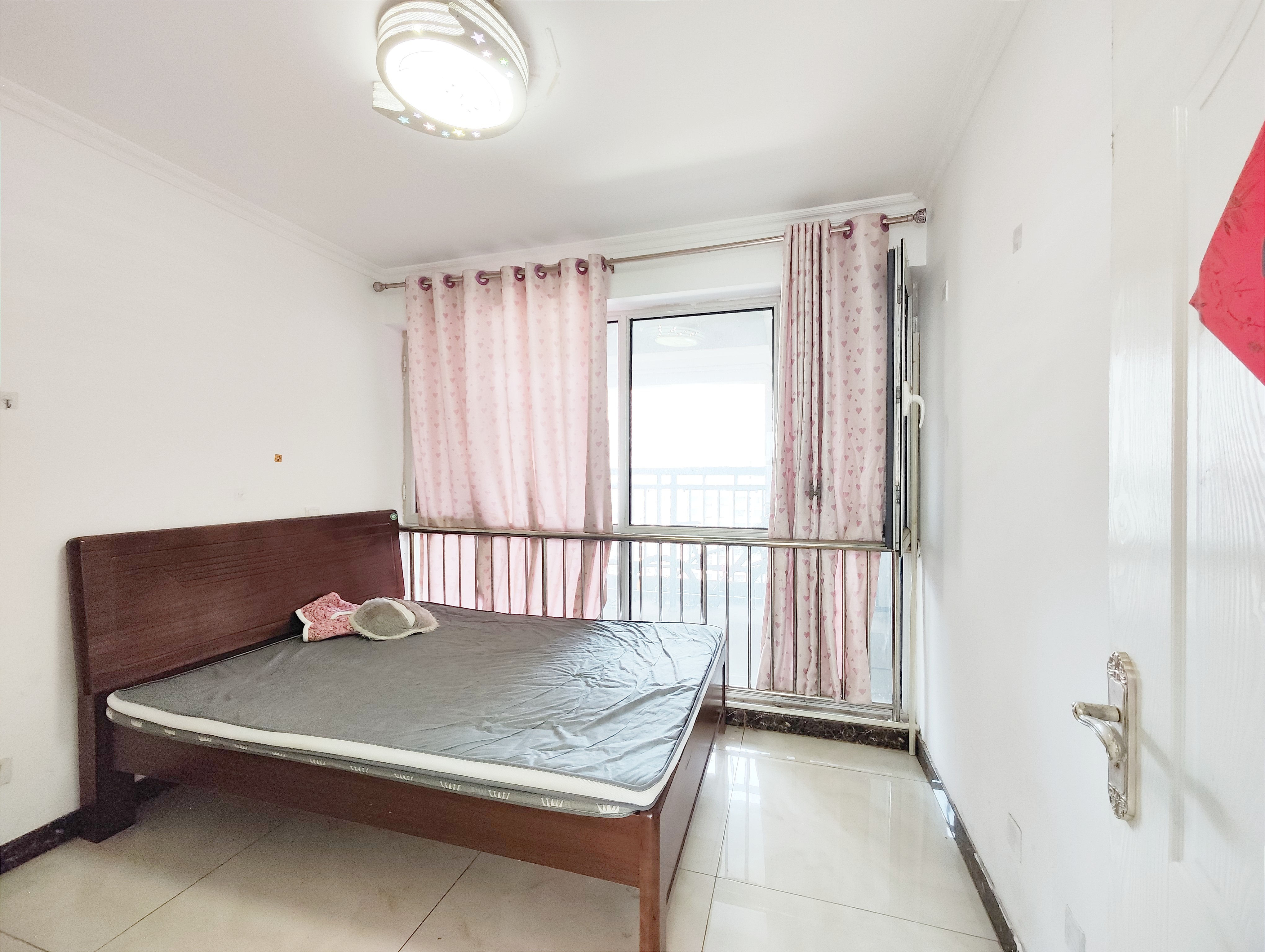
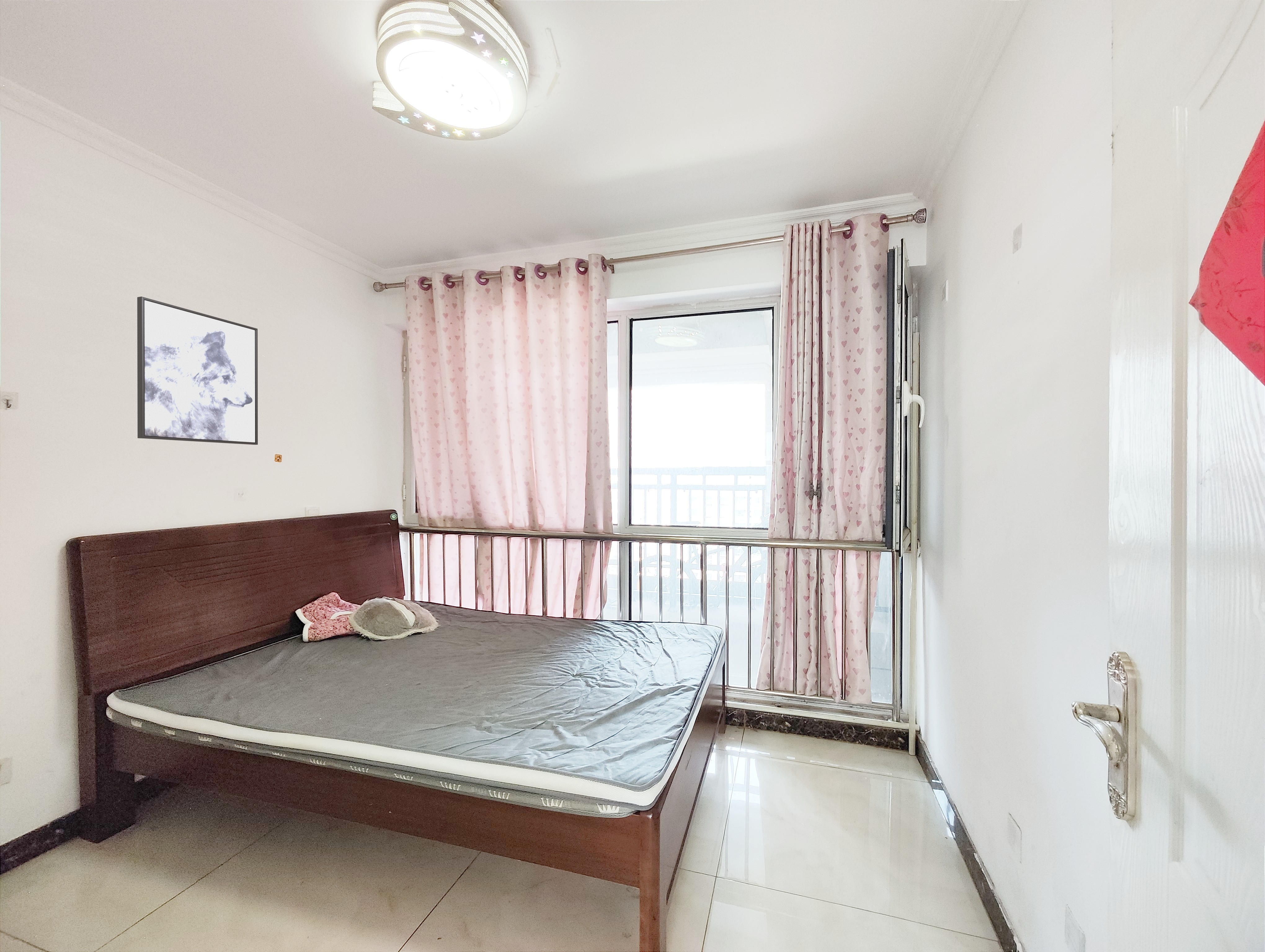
+ wall art [137,296,258,445]
